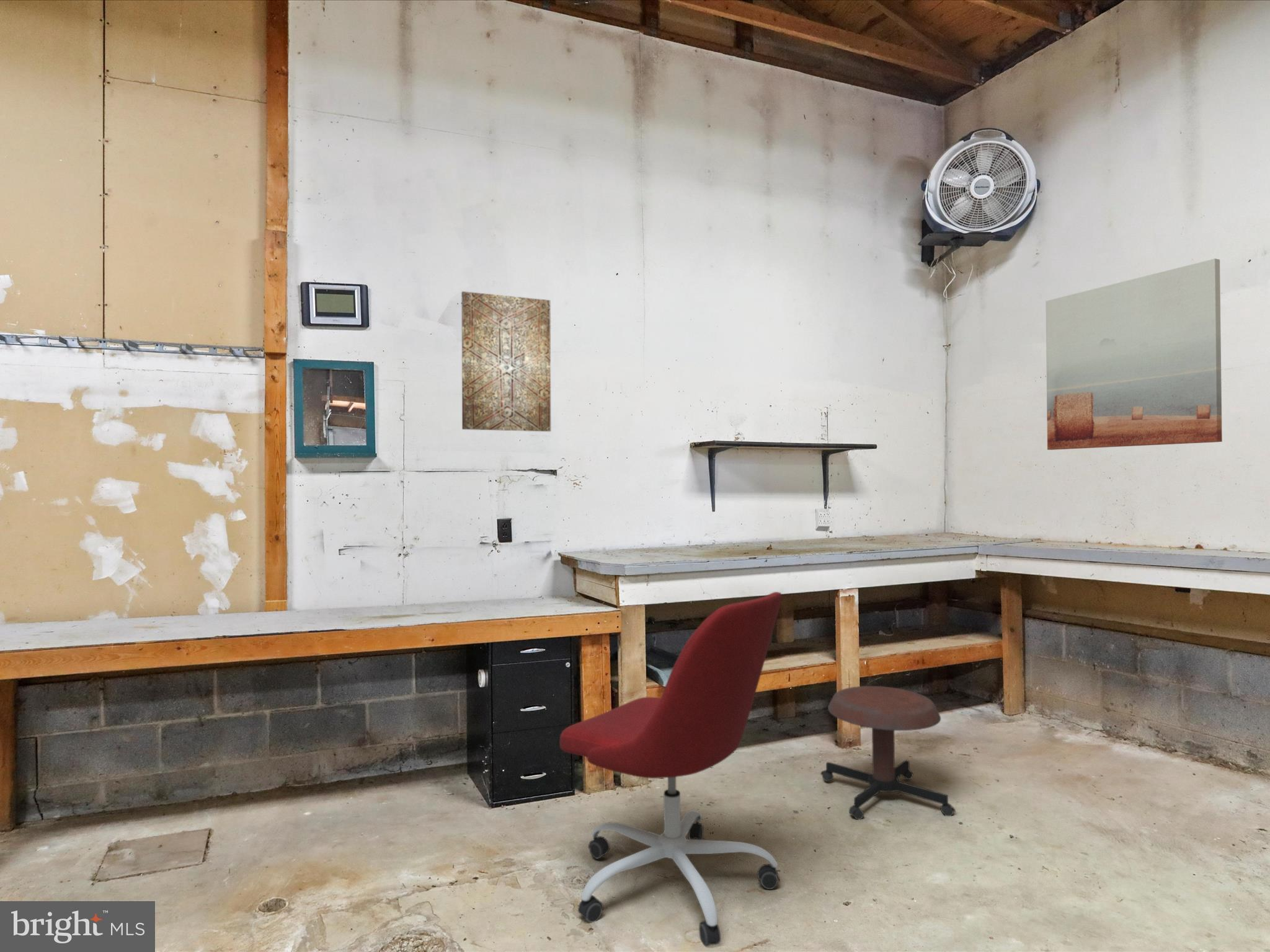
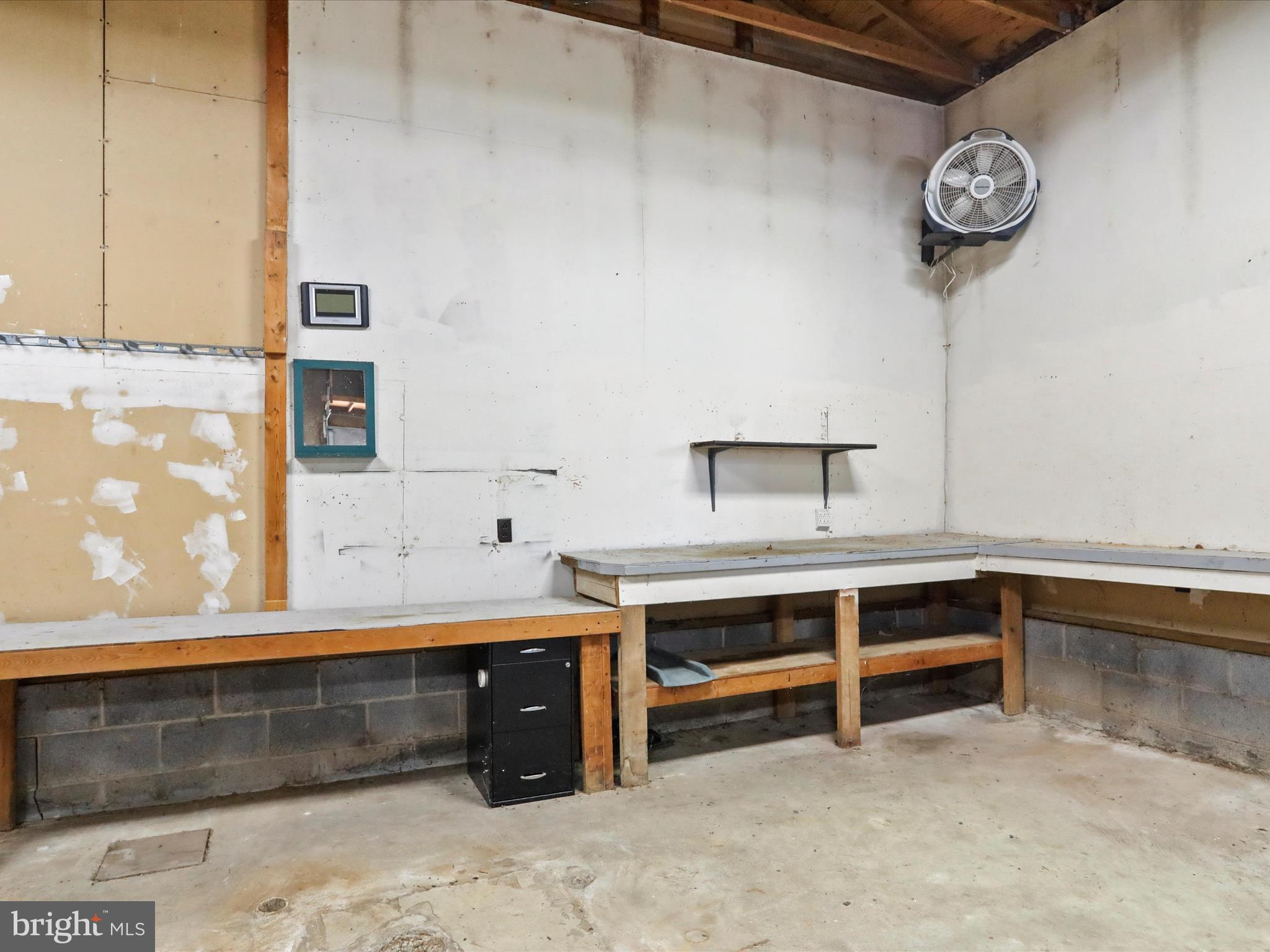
- wall art [461,291,551,432]
- wall art [1045,258,1223,451]
- stool [820,685,956,820]
- office chair [559,591,782,947]
